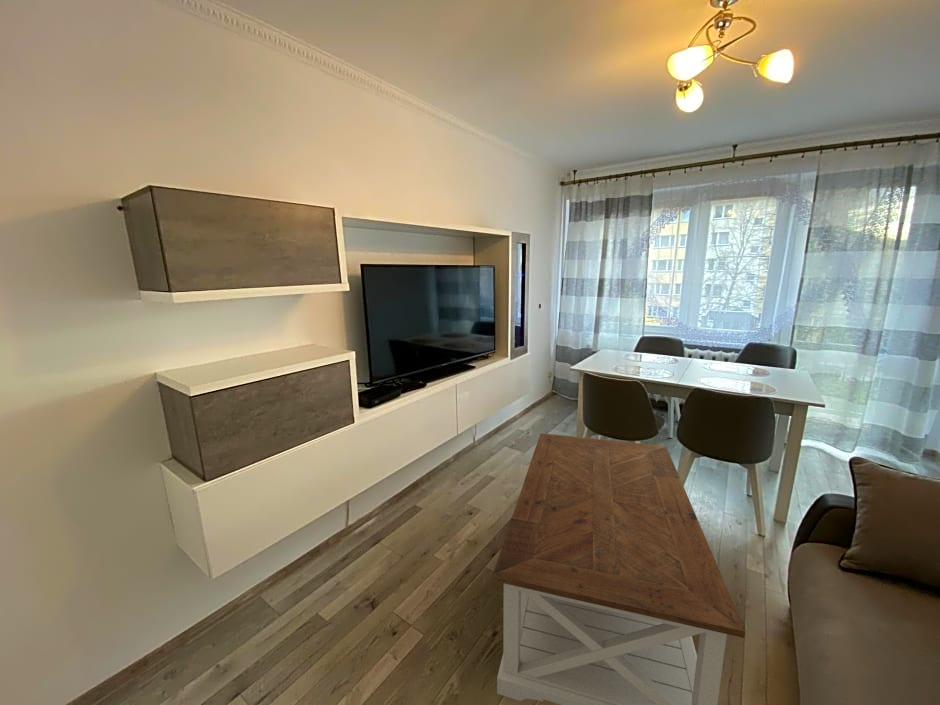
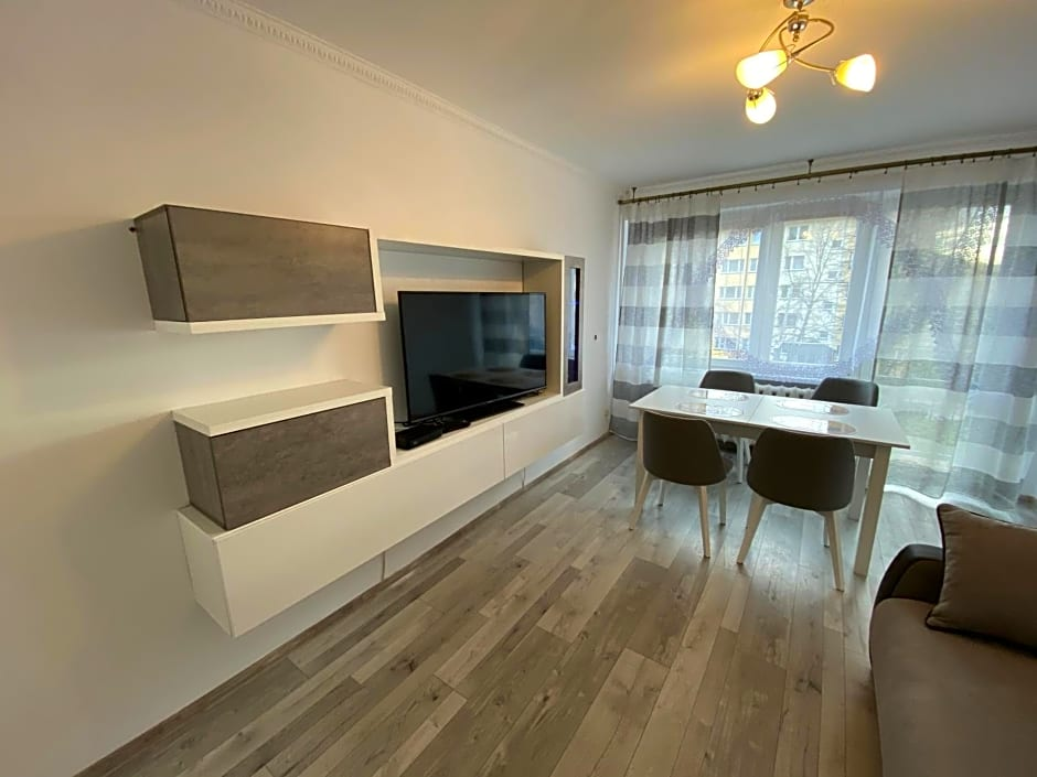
- coffee table [491,432,746,705]
